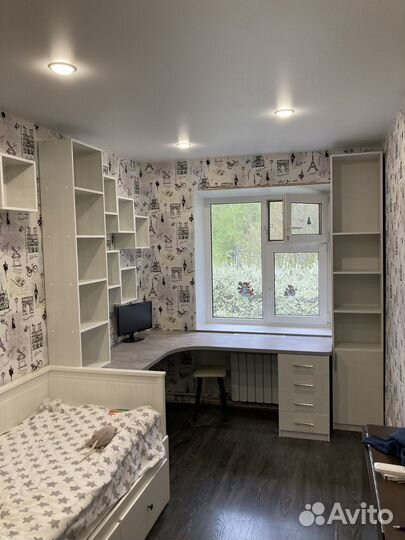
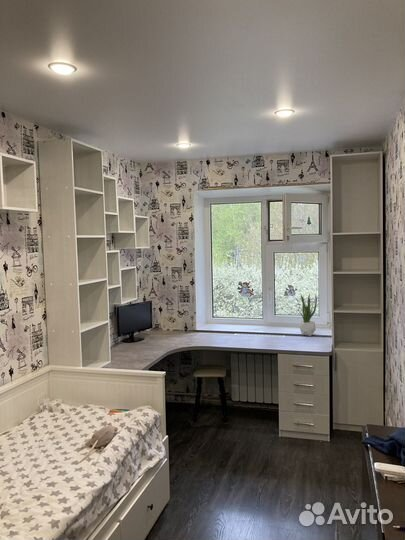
+ potted plant [297,293,318,337]
